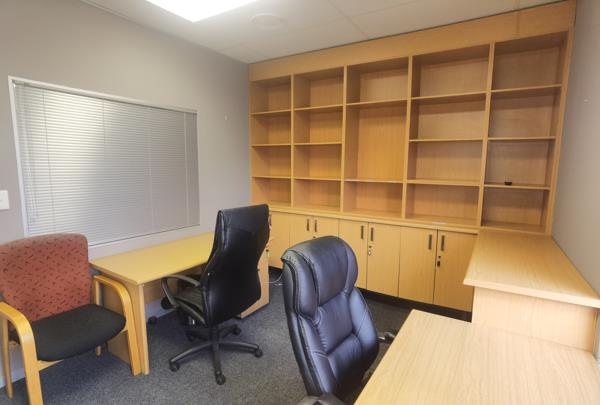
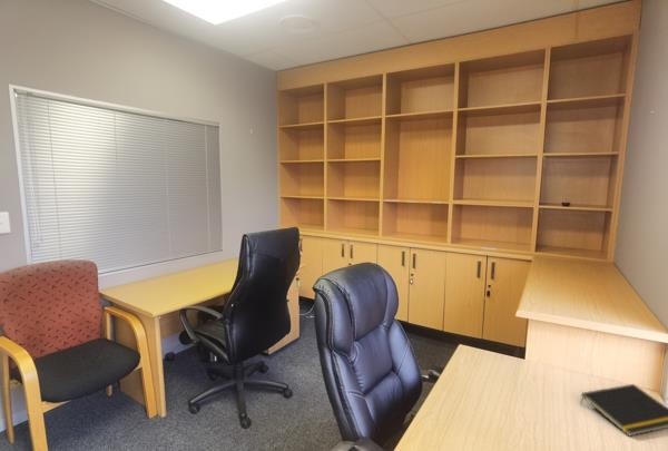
+ notepad [579,383,668,438]
